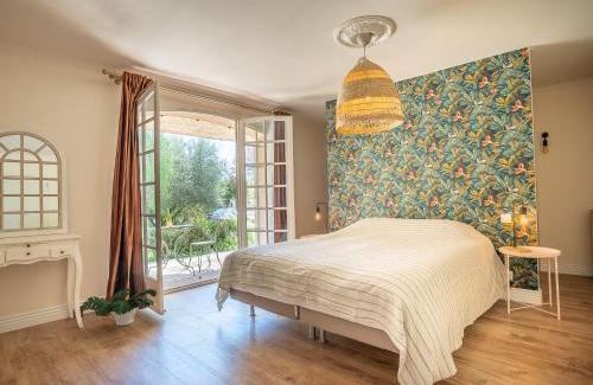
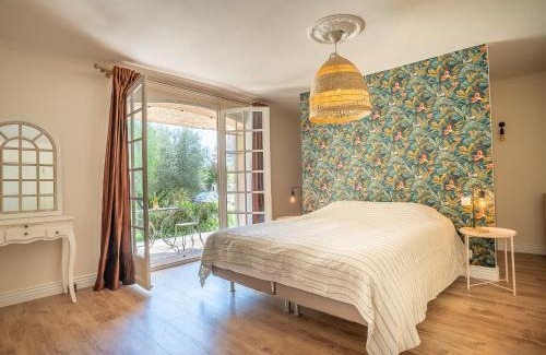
- potted plant [78,287,158,327]
